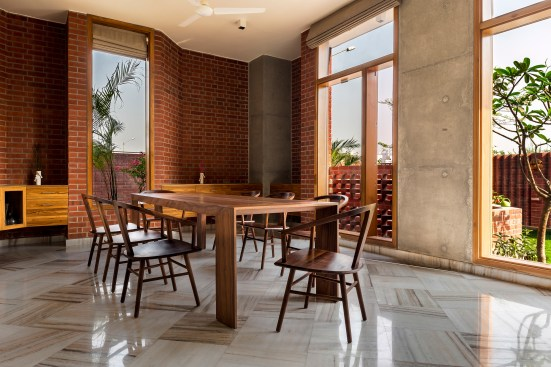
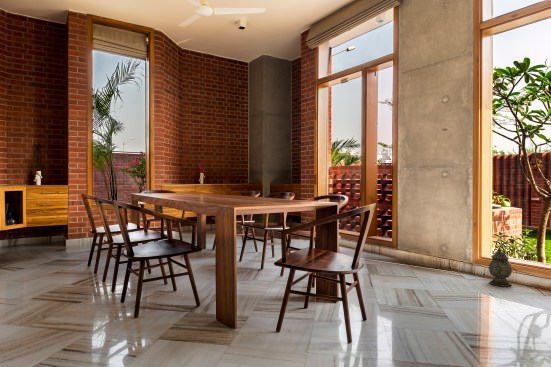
+ lantern [488,247,513,288]
